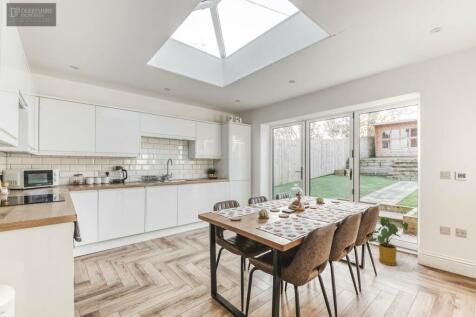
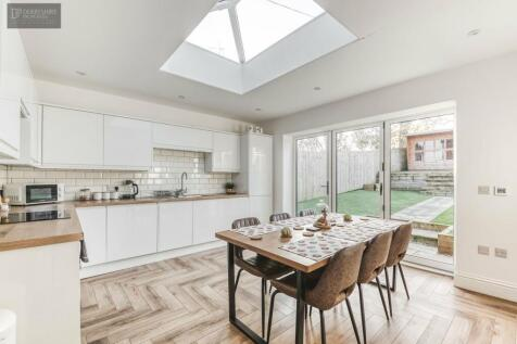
- house plant [368,217,409,266]
